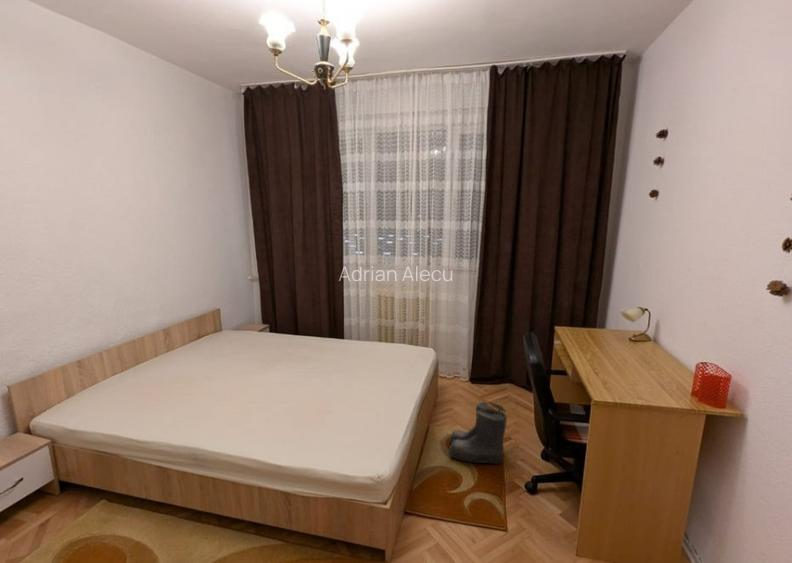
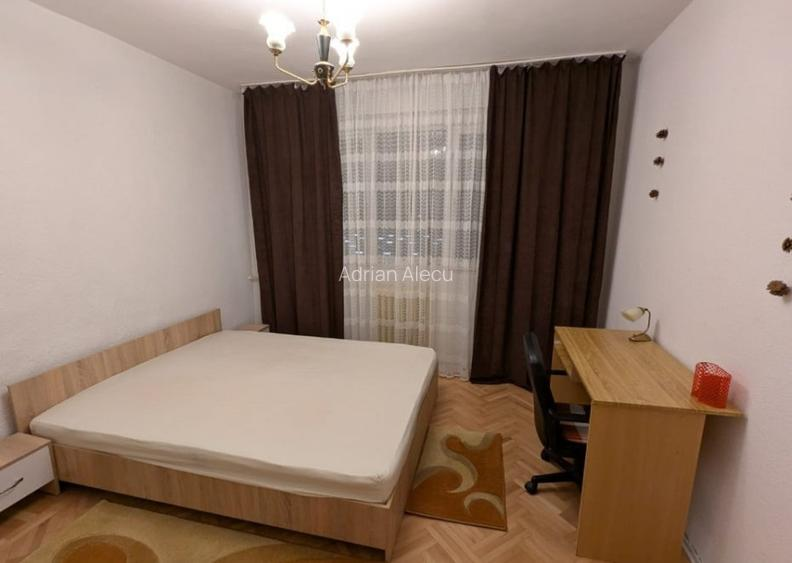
- boots [448,401,508,465]
